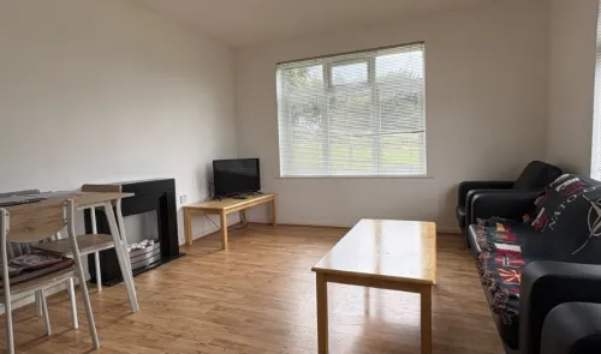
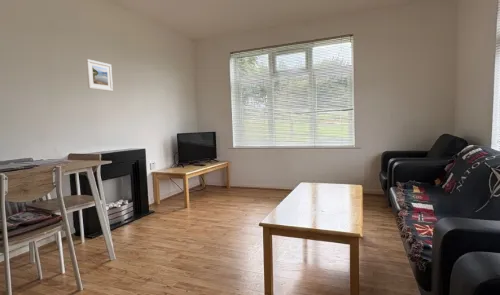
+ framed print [85,58,114,92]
